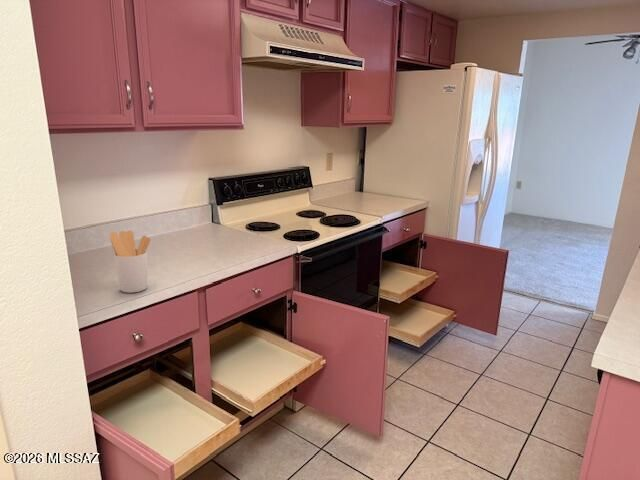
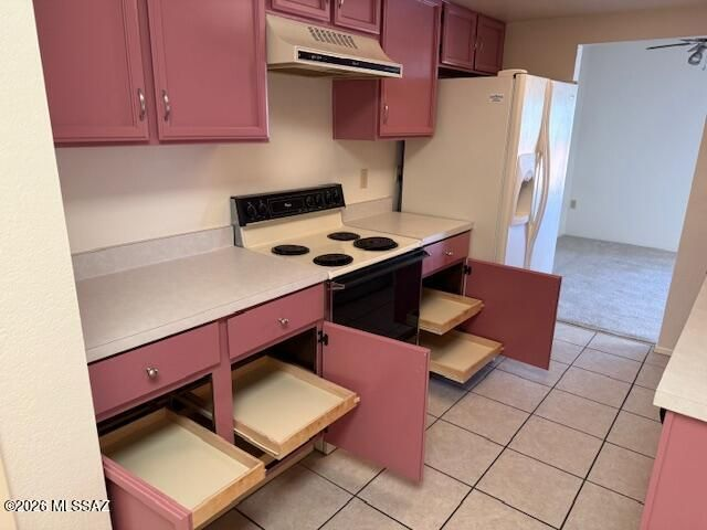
- utensil holder [109,229,152,294]
